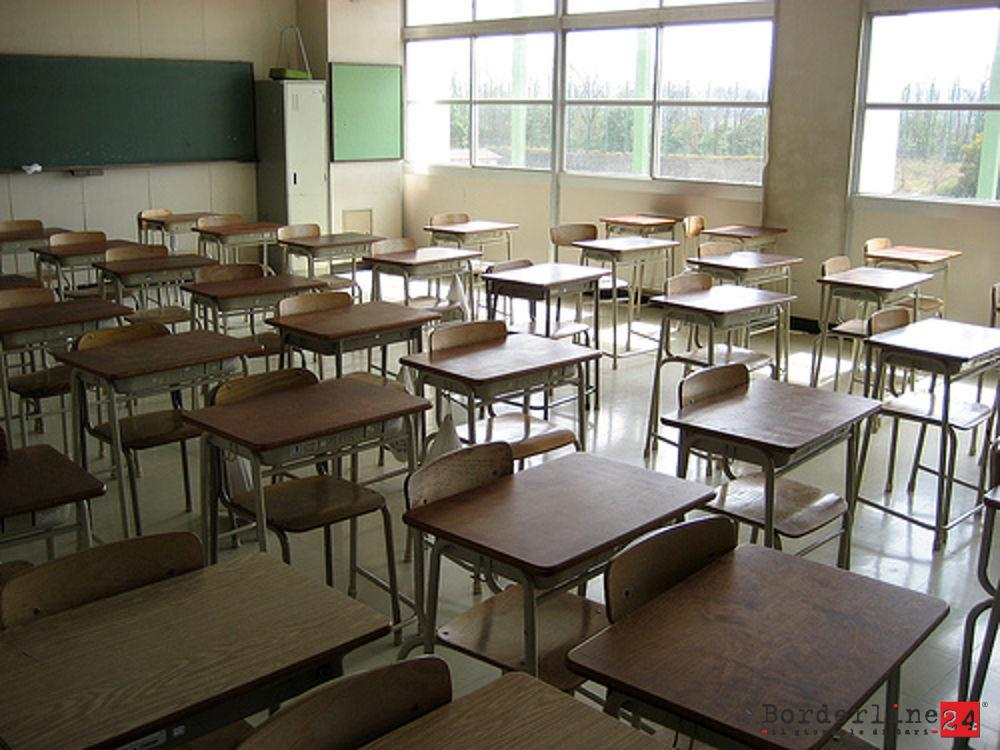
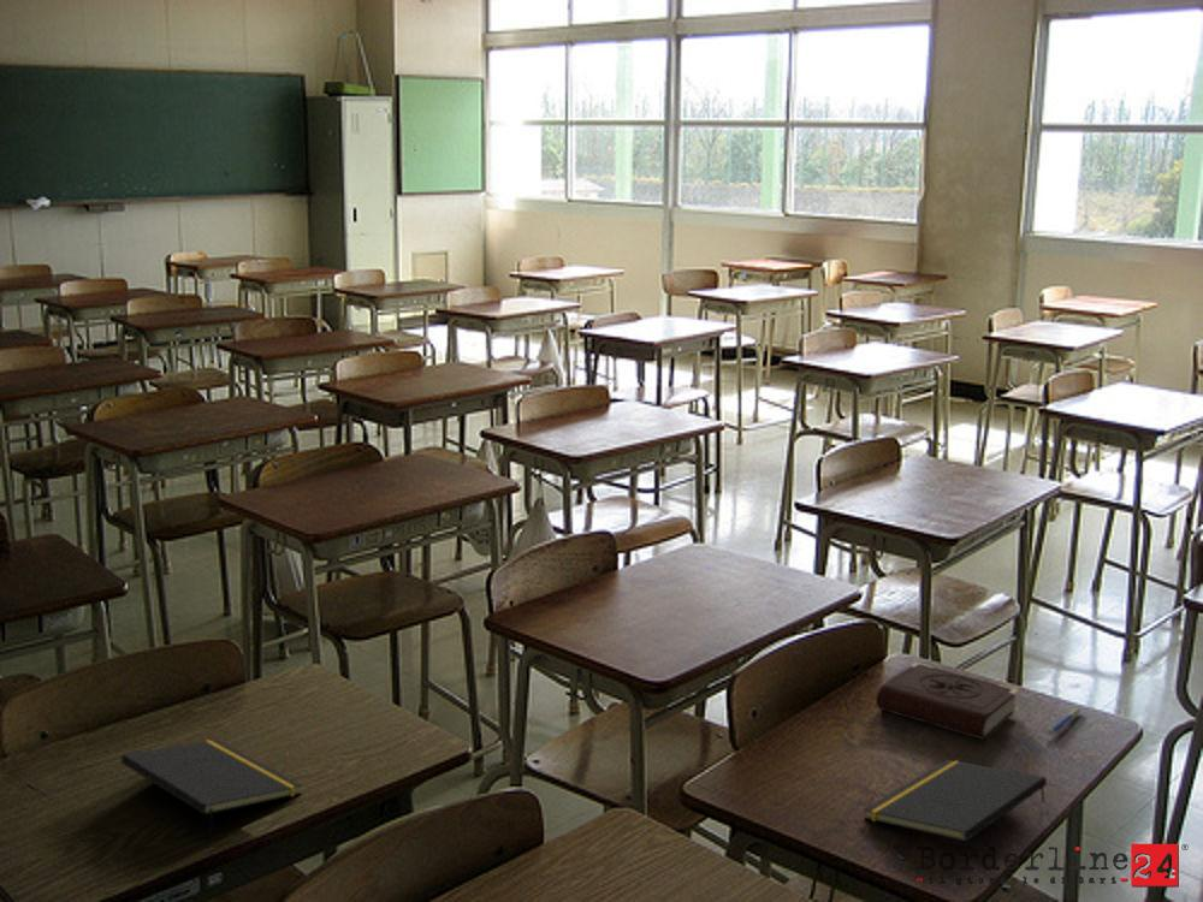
+ notepad [120,738,303,838]
+ notepad [863,759,1048,843]
+ pen [1047,706,1083,735]
+ book [875,661,1021,741]
